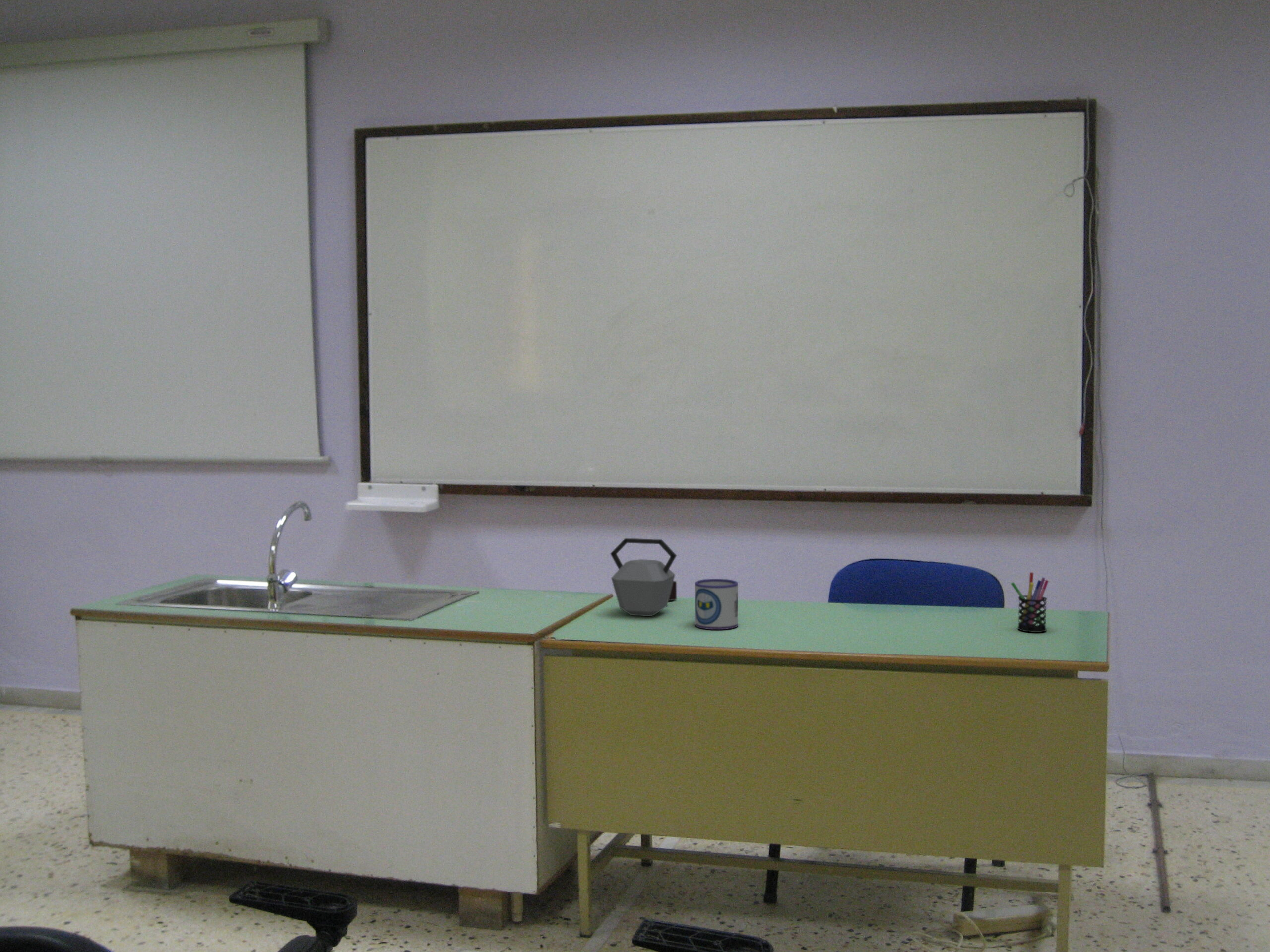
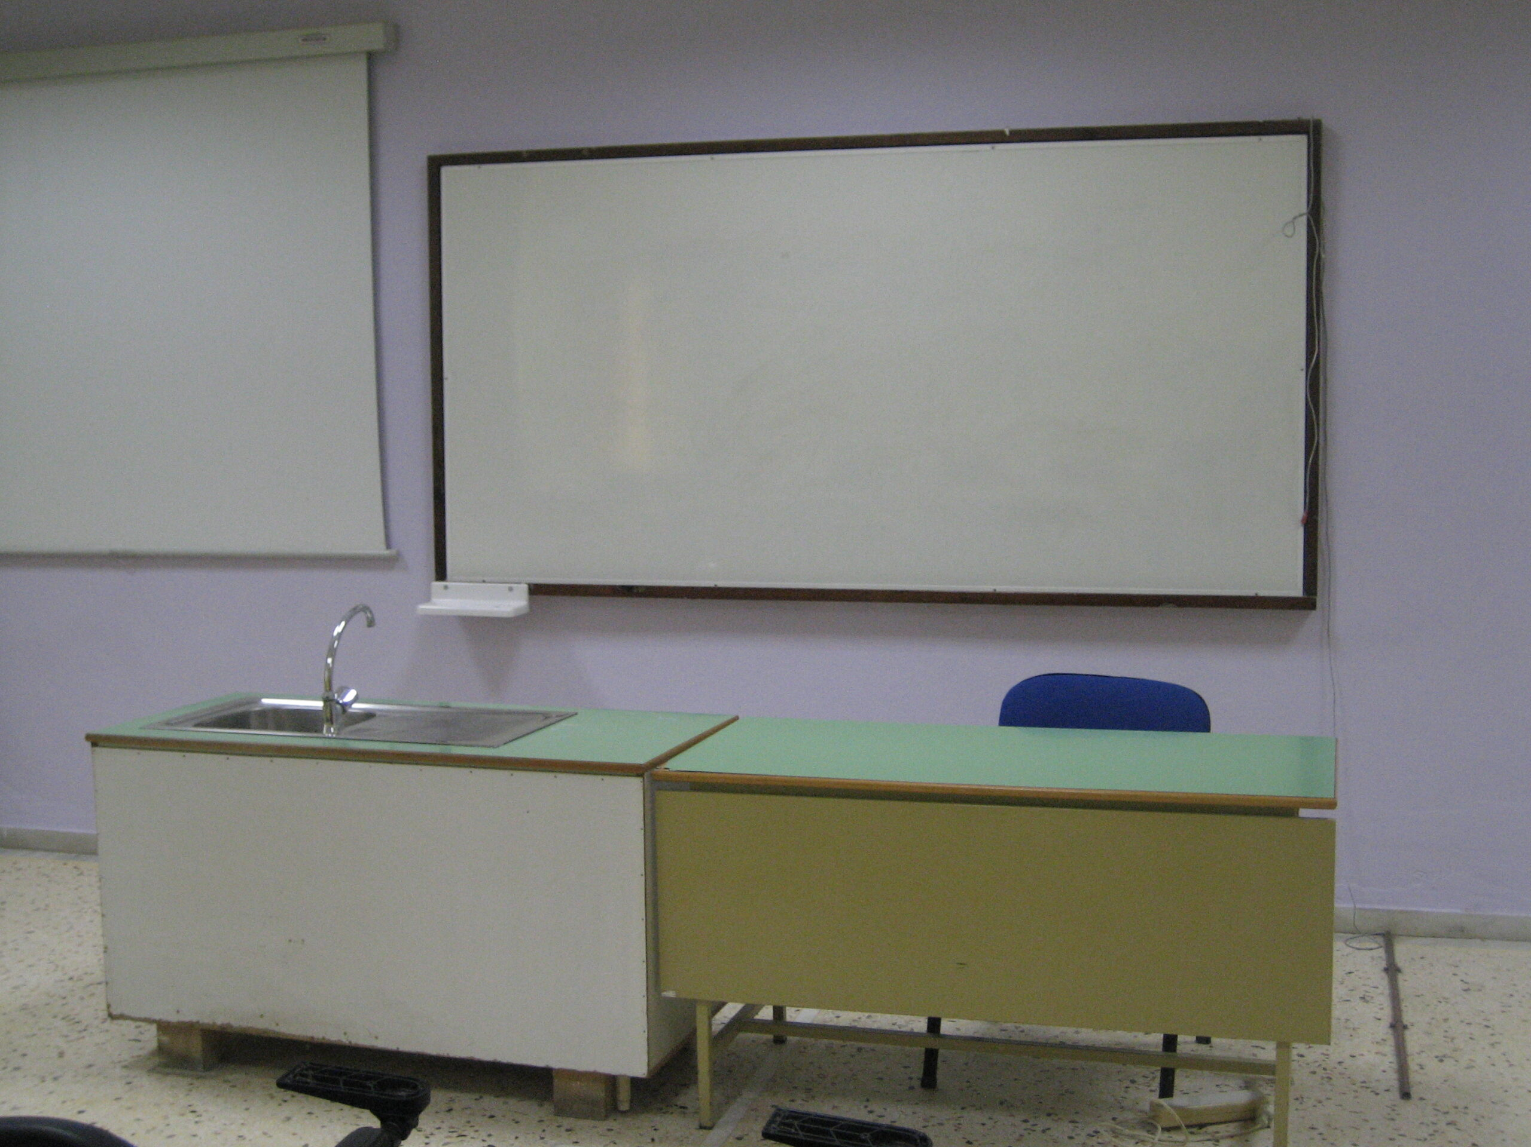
- mug [694,578,739,630]
- kettle [610,538,677,617]
- pen holder [1010,572,1049,633]
